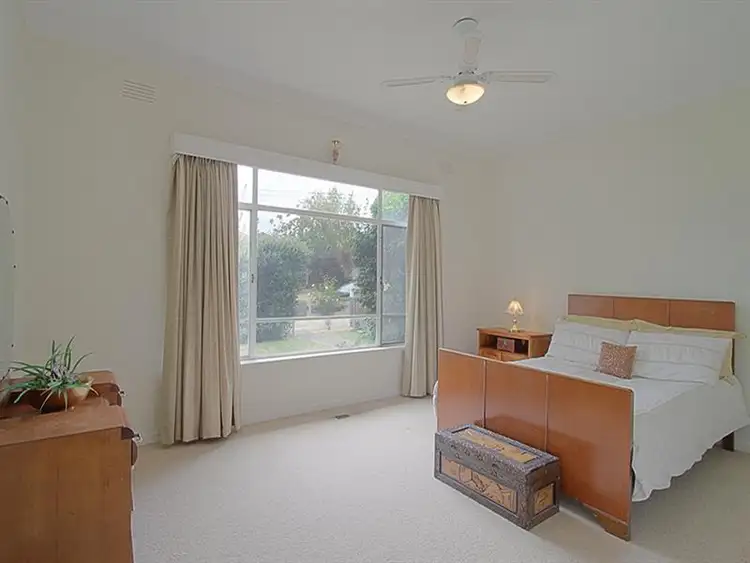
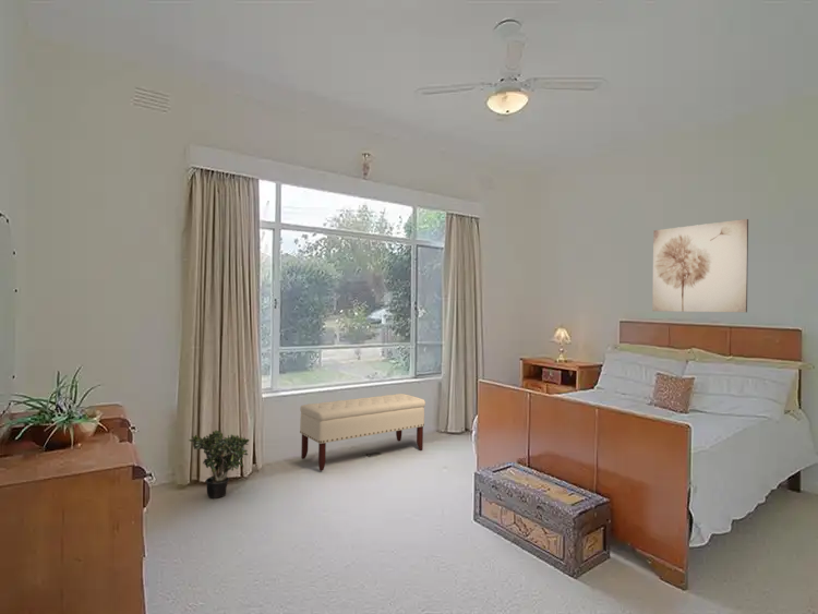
+ bench [299,393,426,472]
+ potted plant [188,429,250,499]
+ wall art [651,218,749,313]
